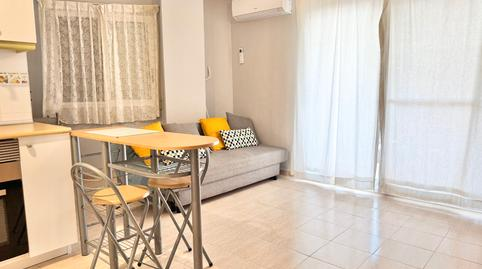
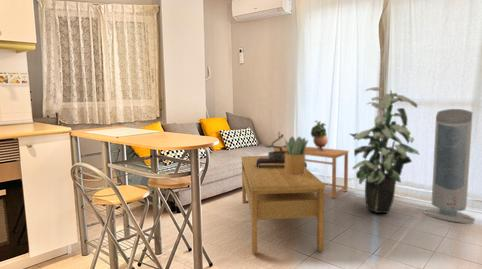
+ side table [273,146,350,199]
+ bonsai tree [256,131,308,169]
+ indoor plant [348,86,420,214]
+ air purifier [422,108,476,224]
+ potted plant [310,119,329,151]
+ coffee table [240,155,326,255]
+ potted plant [283,135,309,176]
